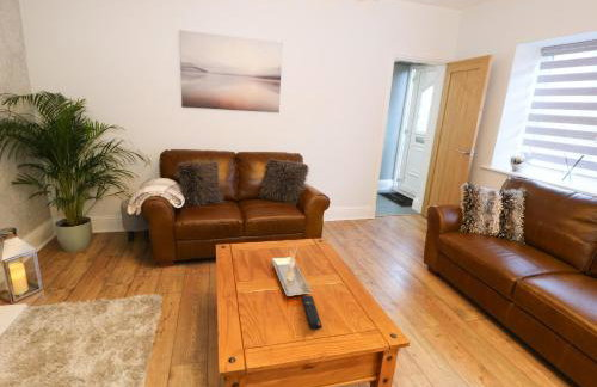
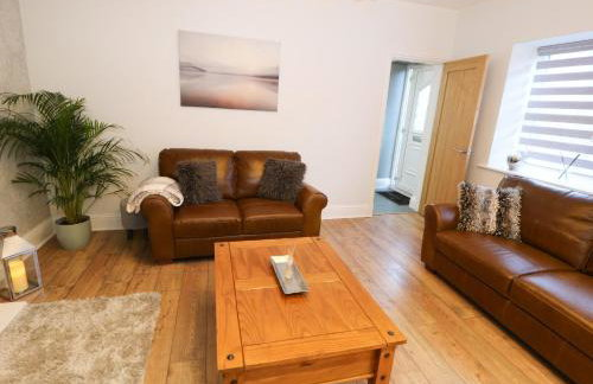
- remote control [301,295,324,331]
